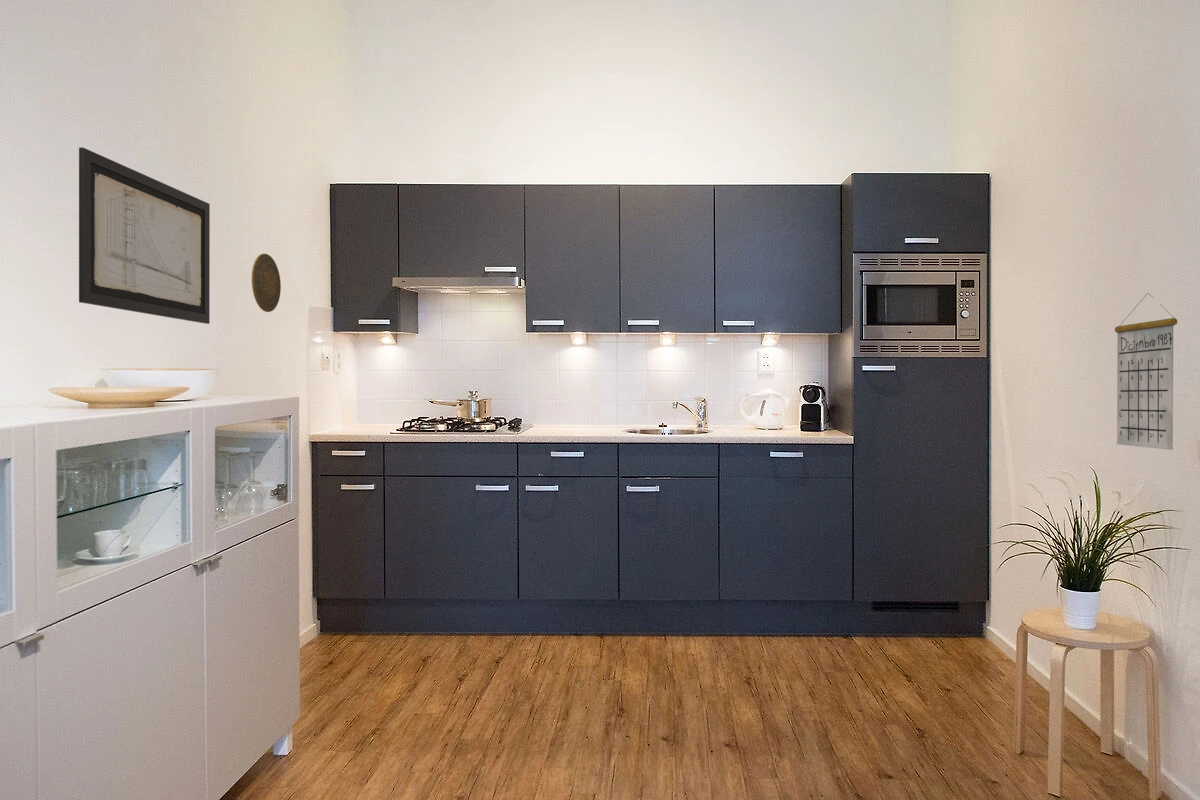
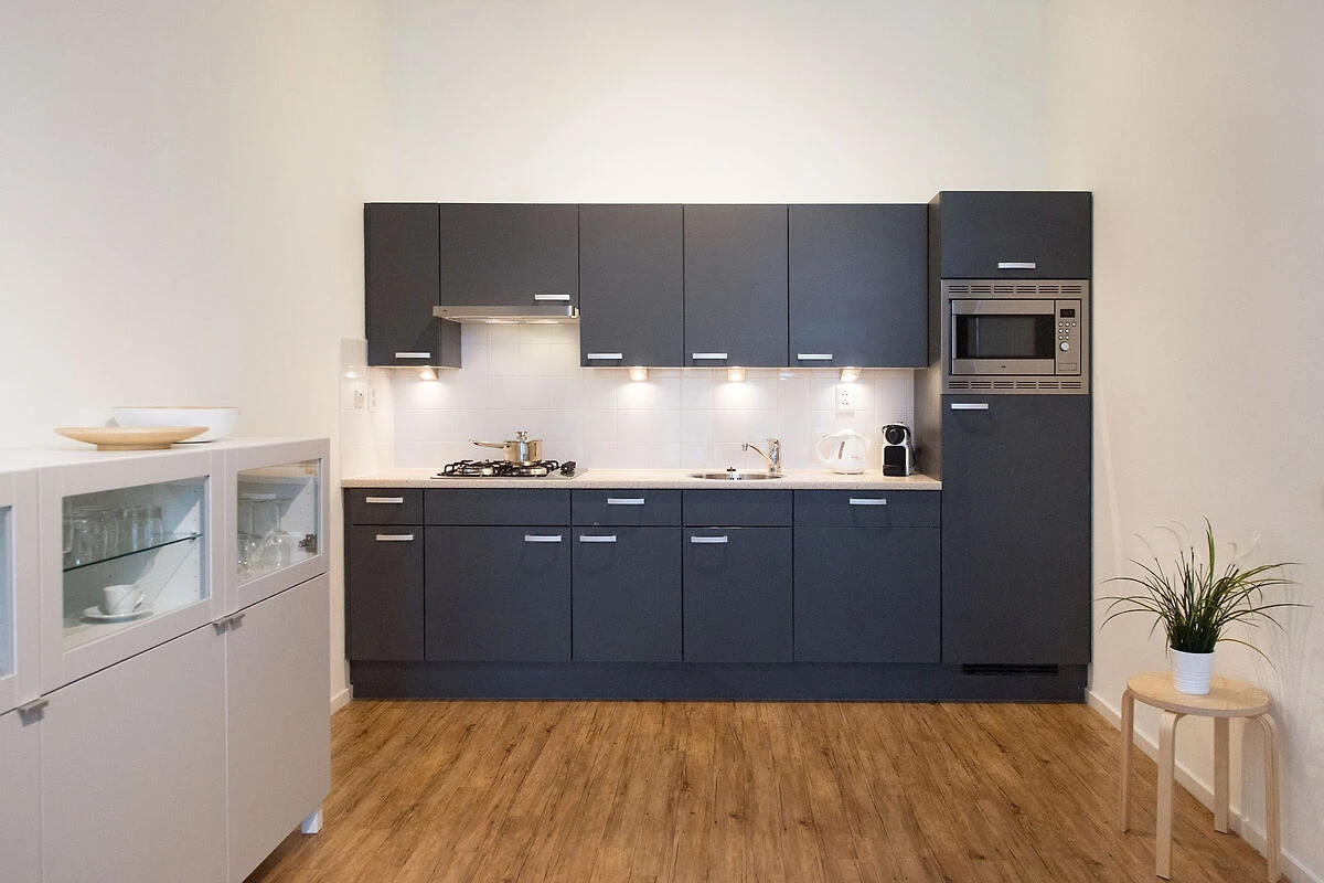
- calendar [1114,292,1178,451]
- decorative plate [251,253,282,313]
- wall art [78,146,211,325]
